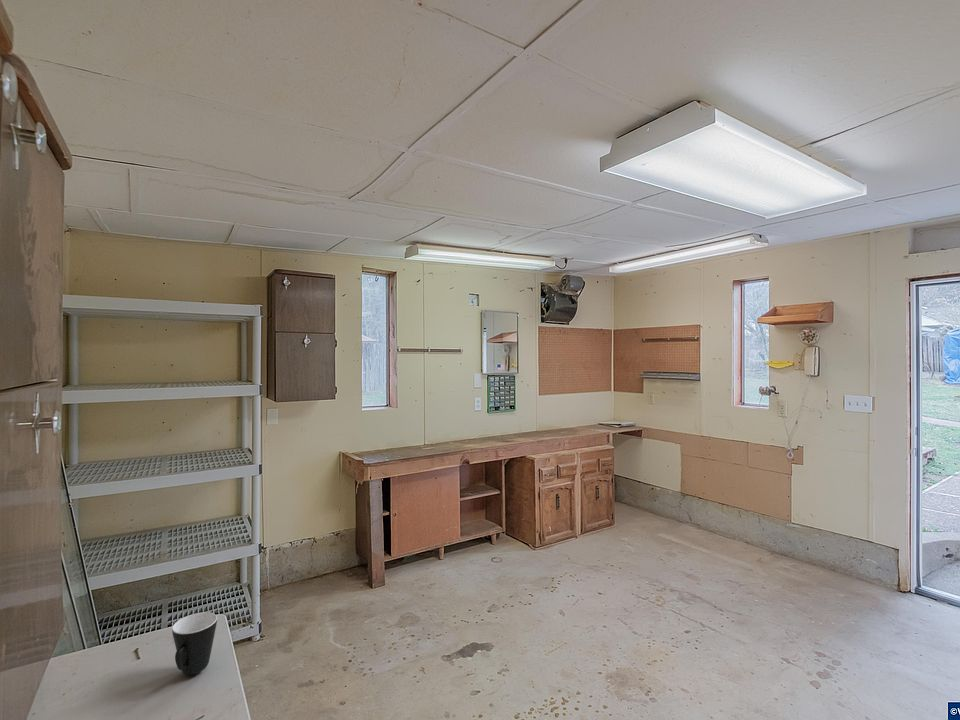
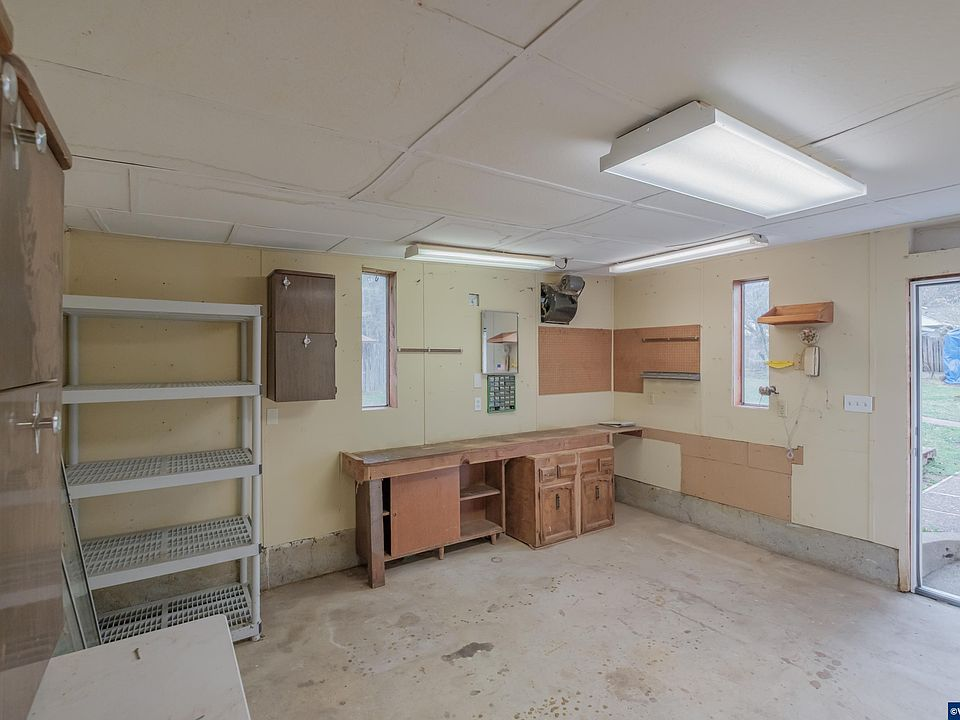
- mug [171,611,218,676]
